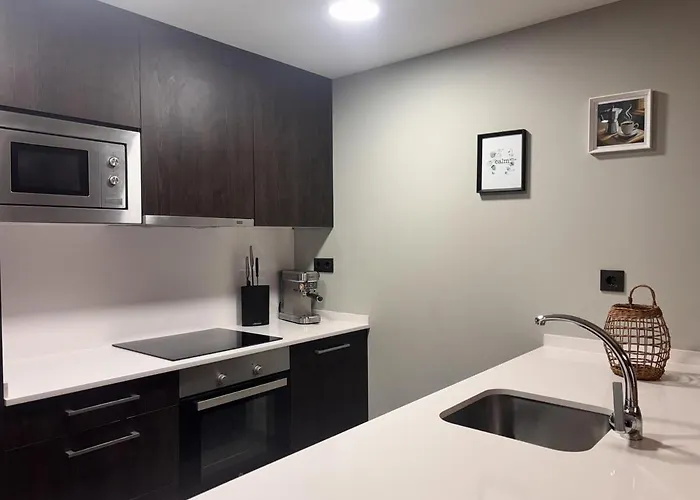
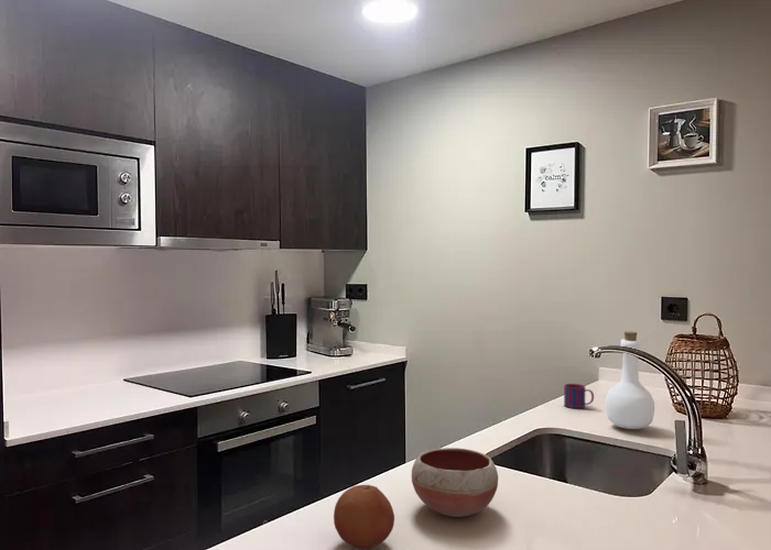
+ bowl [411,447,499,518]
+ bottle [605,330,655,430]
+ mug [563,383,595,409]
+ fruit [333,484,395,549]
